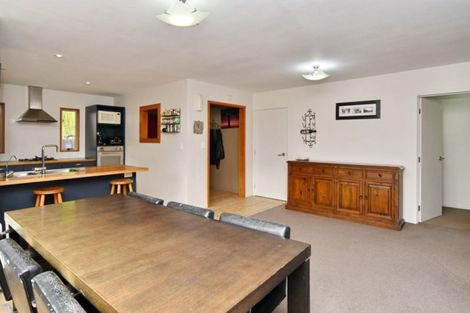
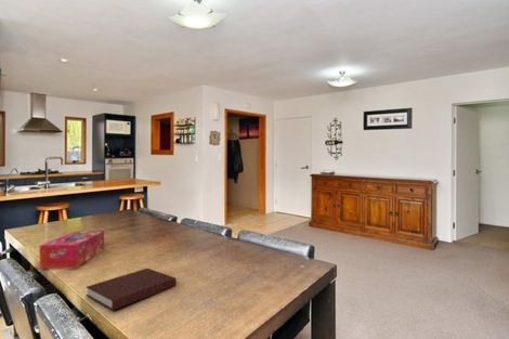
+ notebook [86,268,178,311]
+ tissue box [39,230,105,270]
